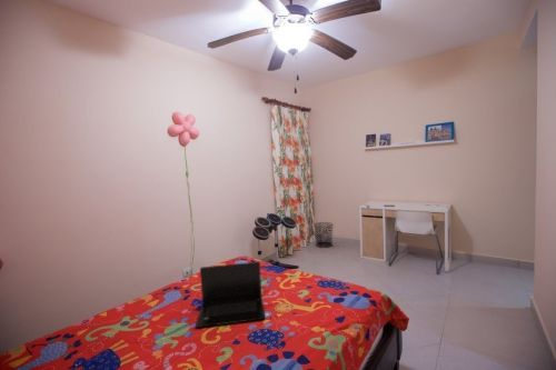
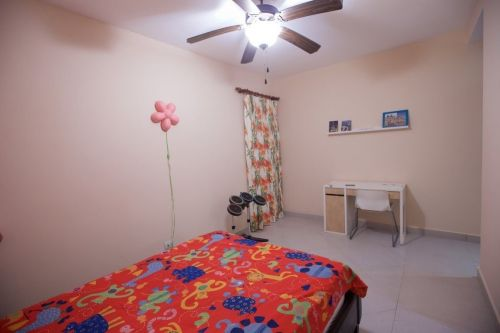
- laptop [195,261,266,329]
- waste bin [312,221,335,249]
